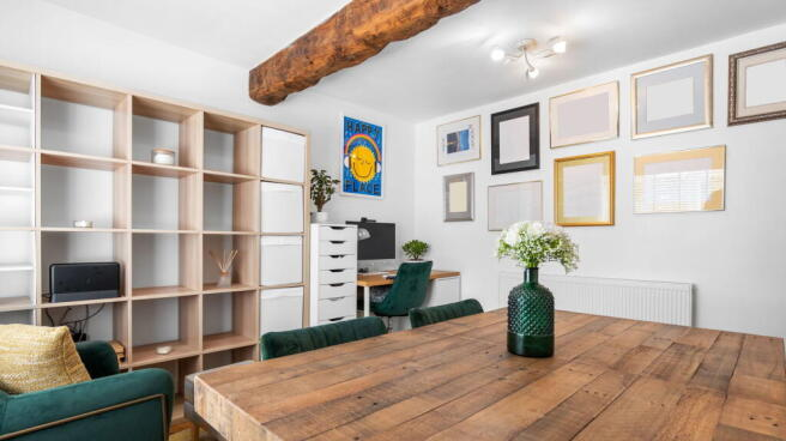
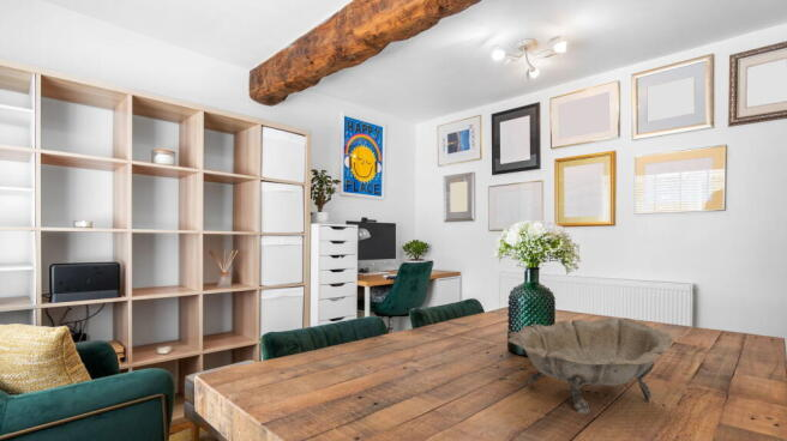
+ decorative bowl [506,316,674,415]
